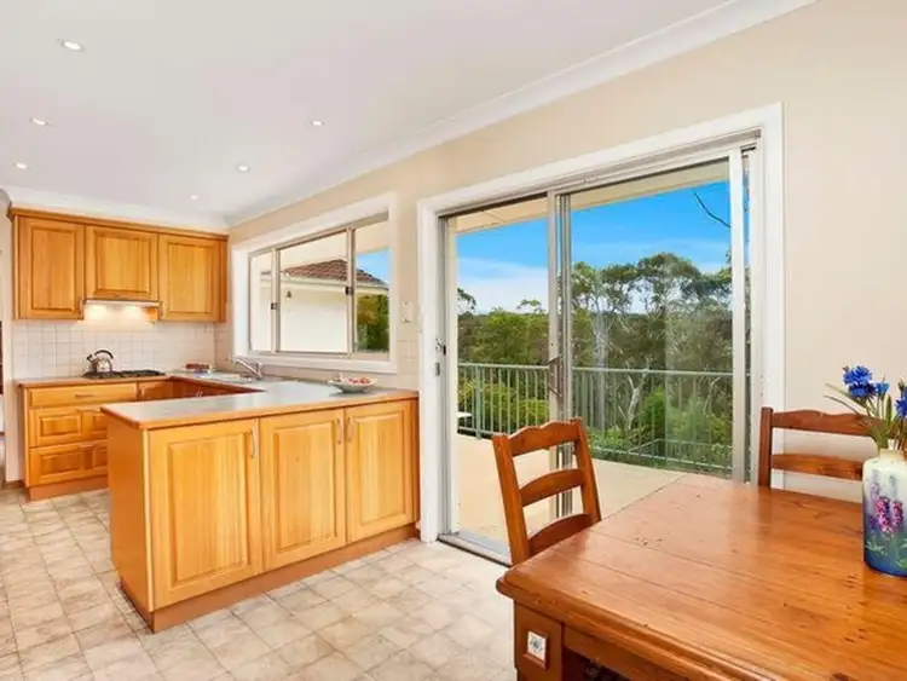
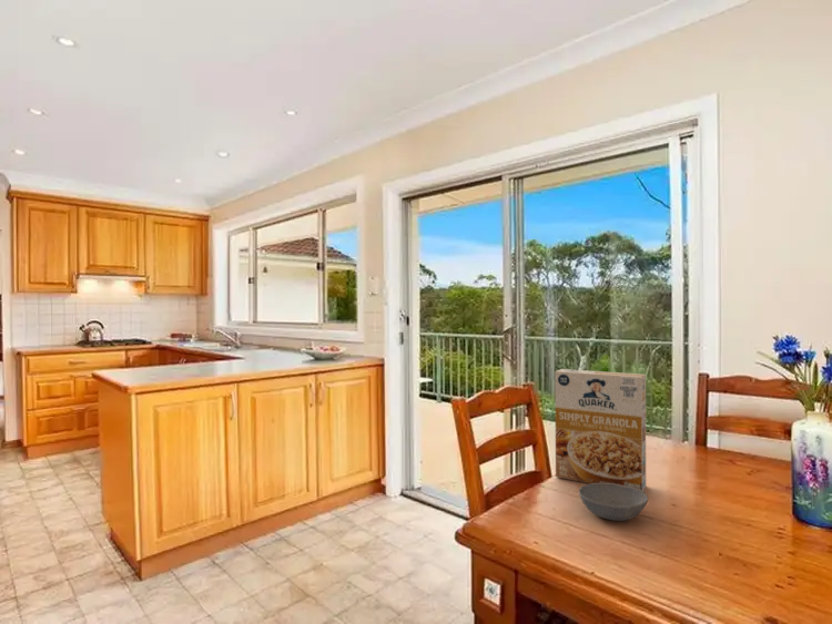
+ cereal box [554,368,647,492]
+ bowl [578,483,649,522]
